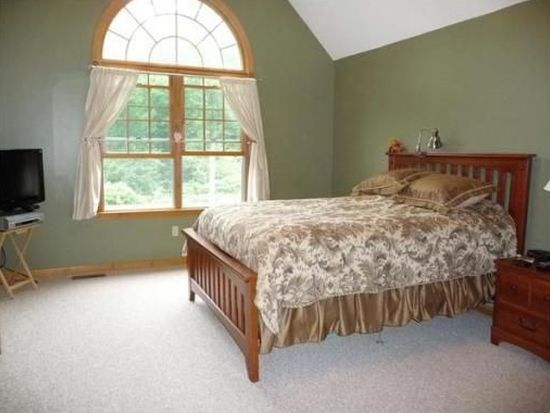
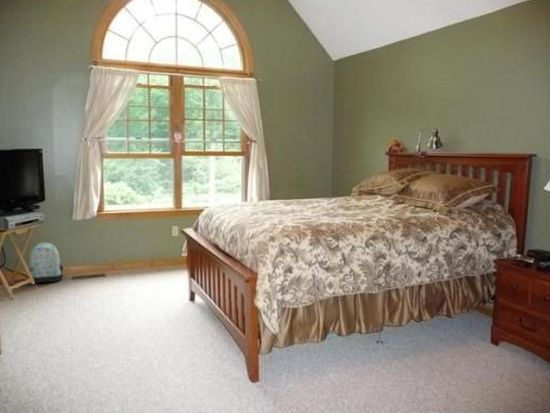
+ backpack [28,241,65,284]
